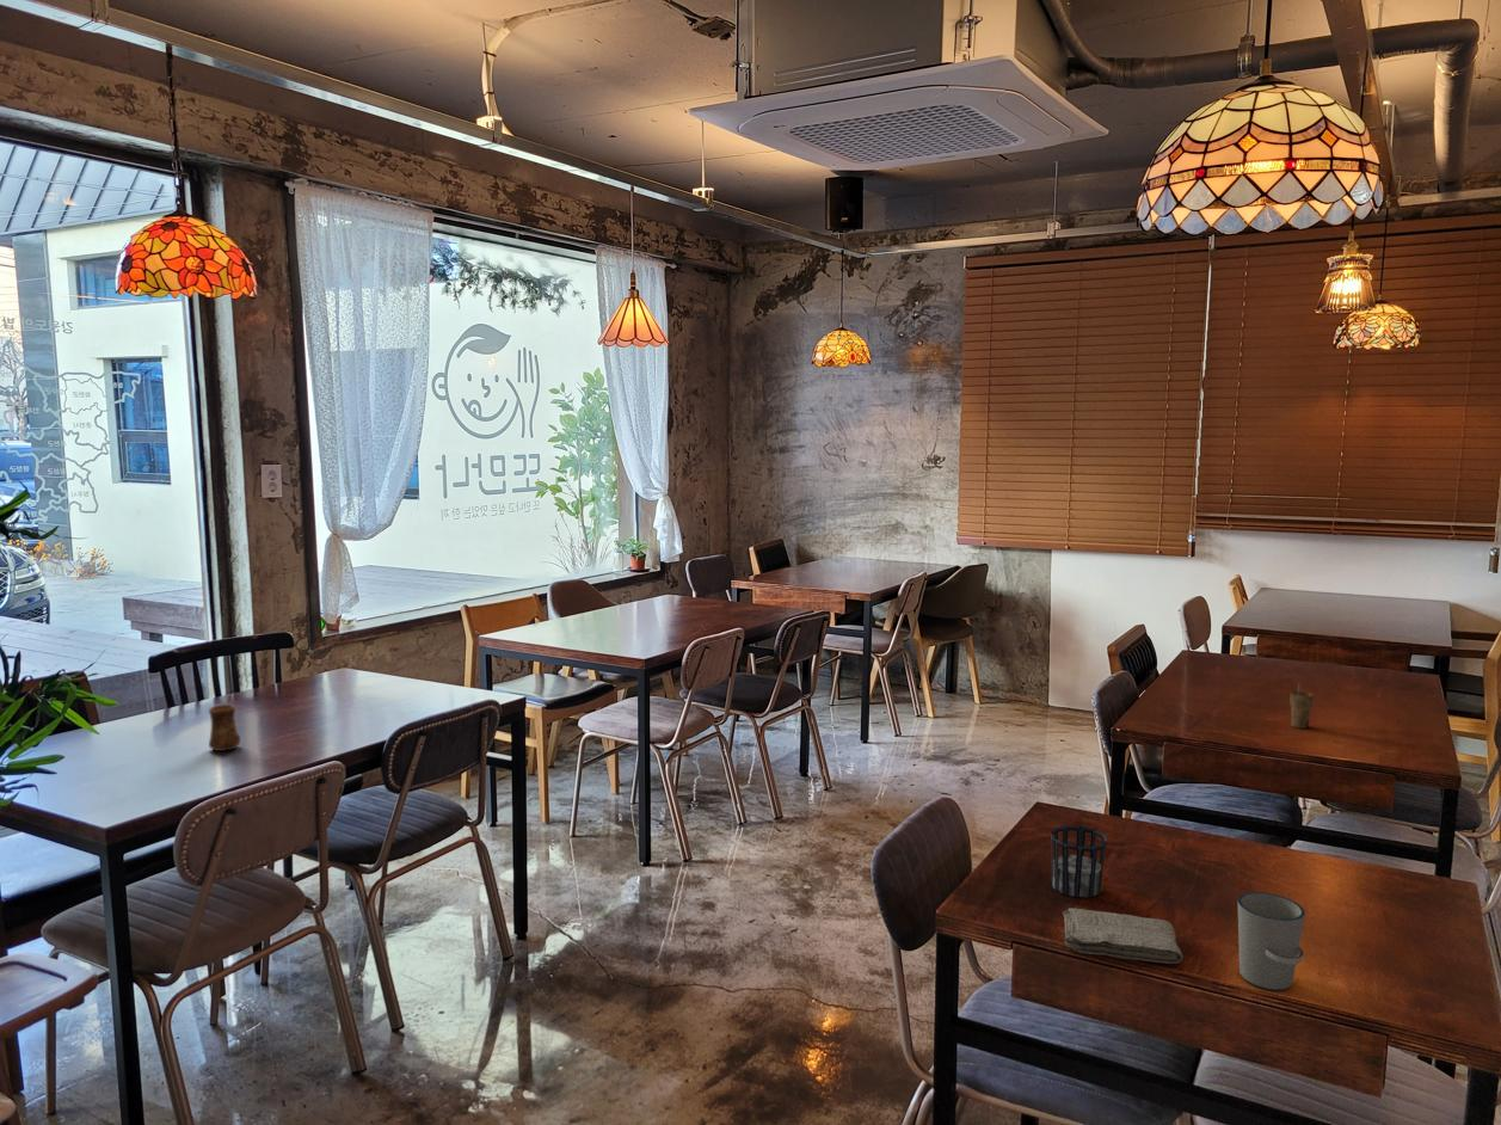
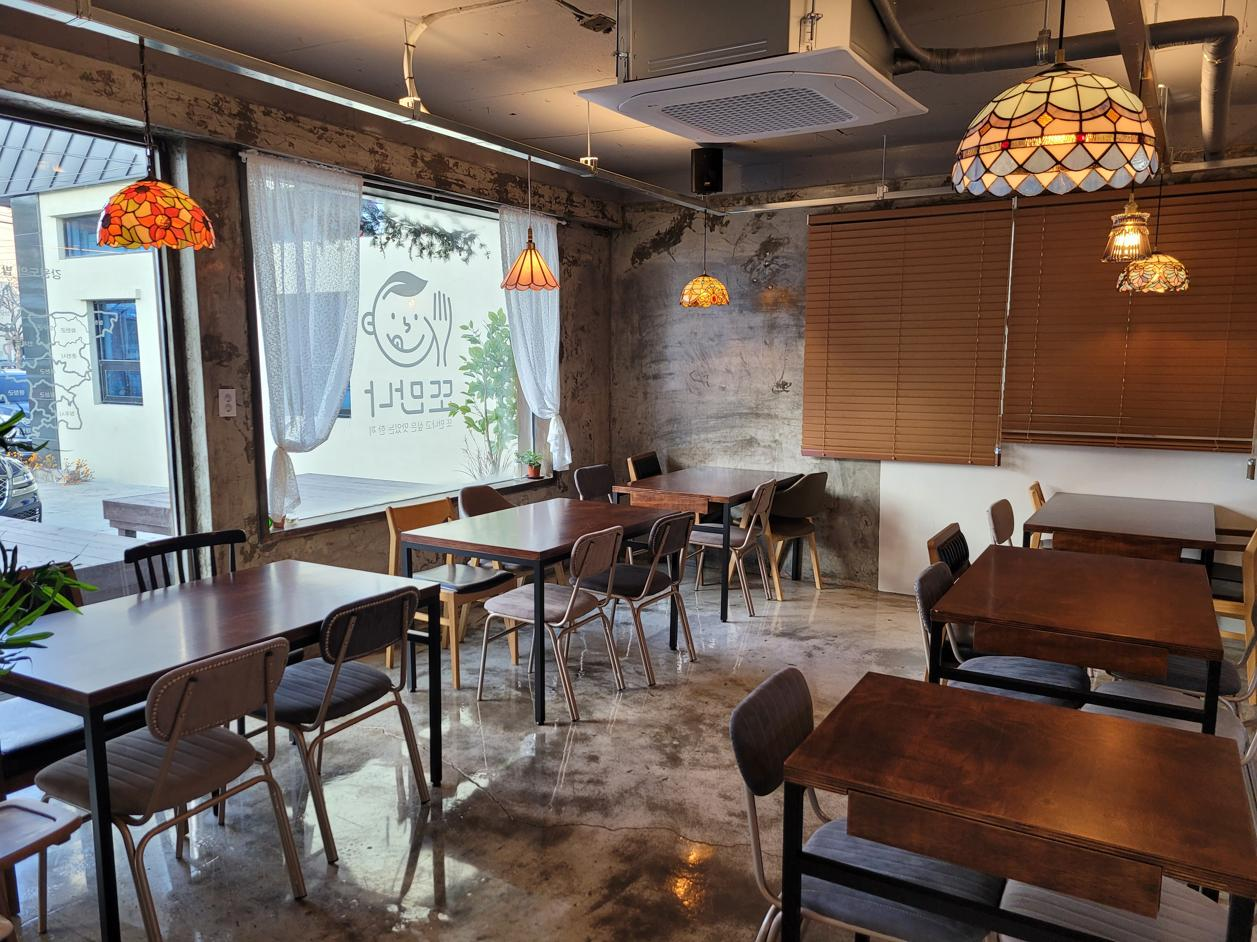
- cup [208,703,241,752]
- cup [1288,682,1315,730]
- cup [1050,824,1108,899]
- washcloth [1062,908,1183,965]
- cup [1237,891,1306,991]
